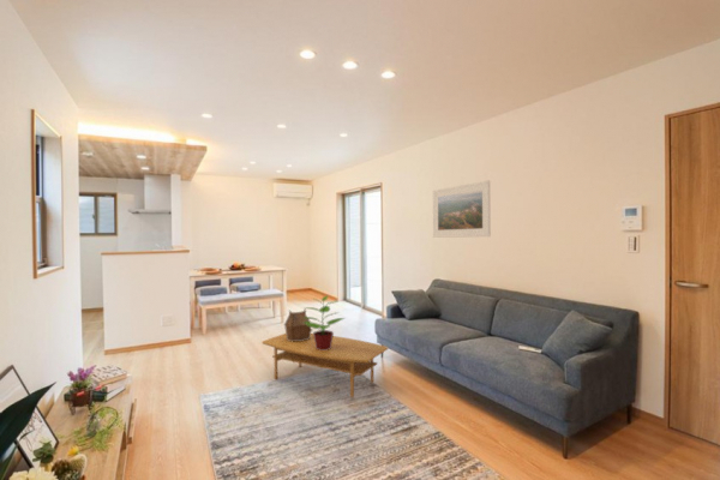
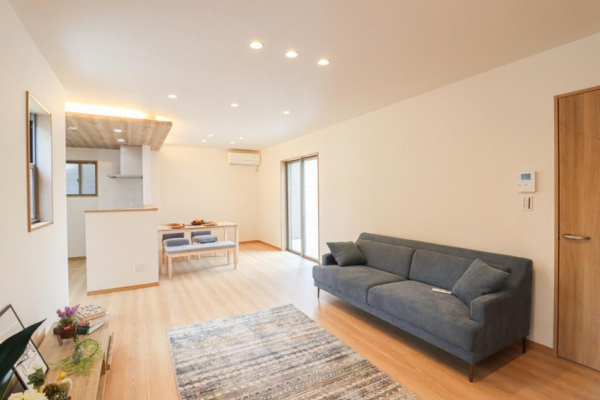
- coffee table [260,332,389,398]
- potted plant [304,294,347,350]
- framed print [432,180,492,239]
- hut [283,308,313,342]
